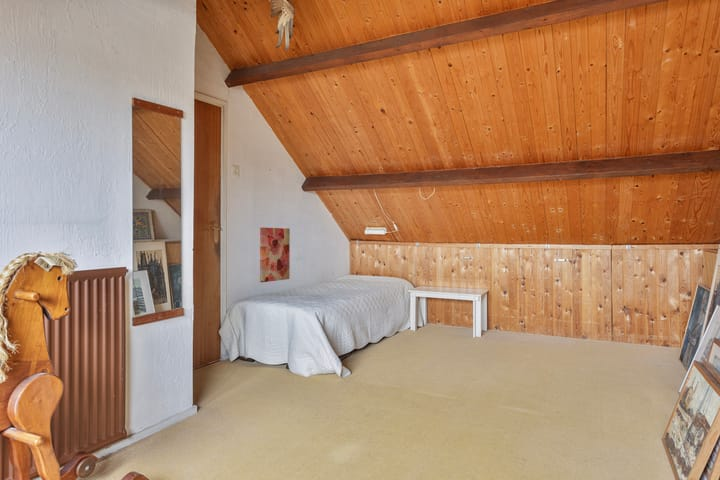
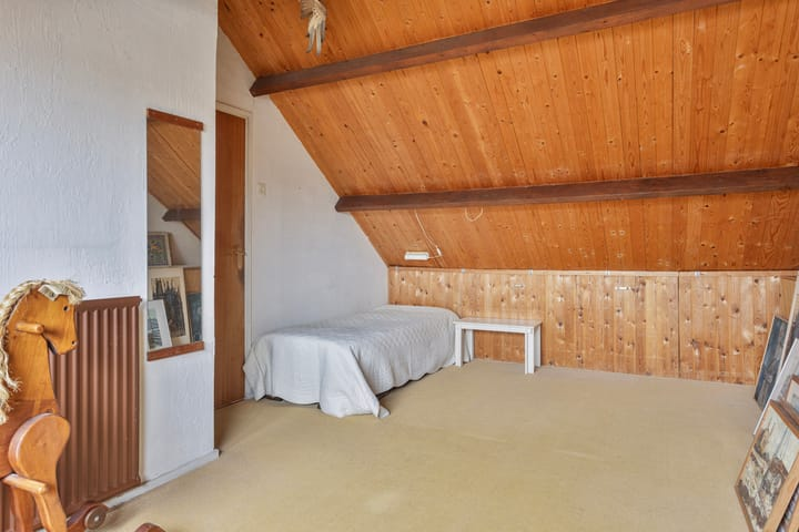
- wall art [259,226,291,283]
